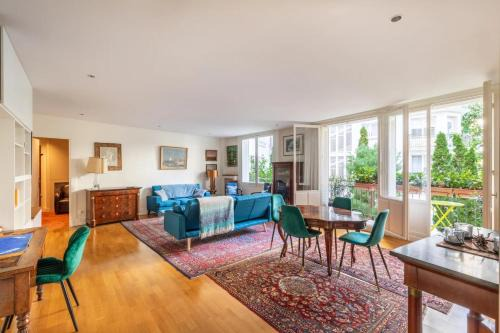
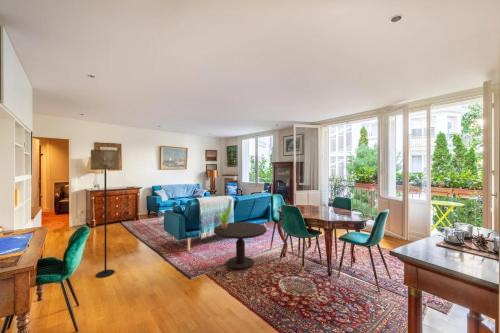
+ potted plant [214,205,232,229]
+ floor lamp [90,149,120,278]
+ side table [213,221,268,271]
